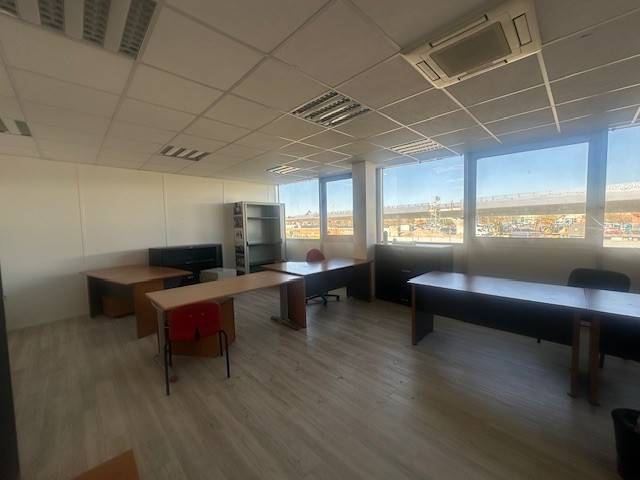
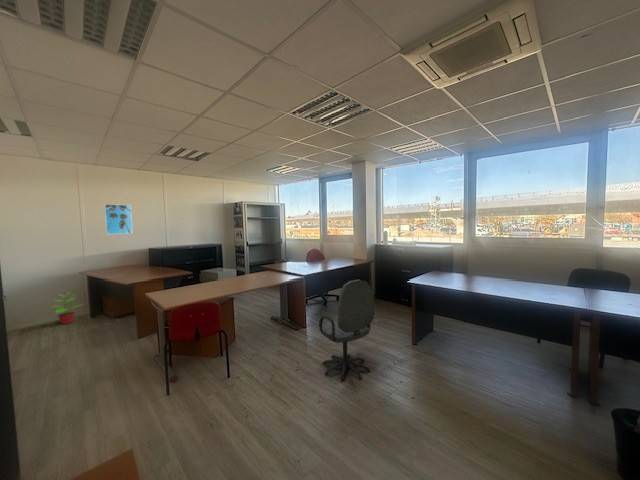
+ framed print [104,203,134,235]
+ potted plant [49,291,85,325]
+ office chair [318,279,375,382]
